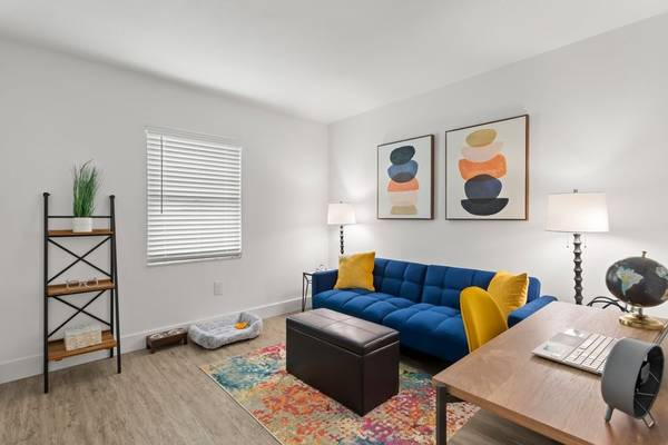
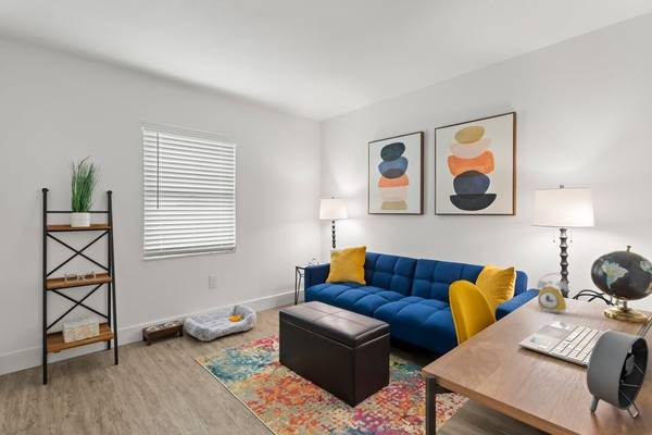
+ alarm clock [536,272,569,315]
